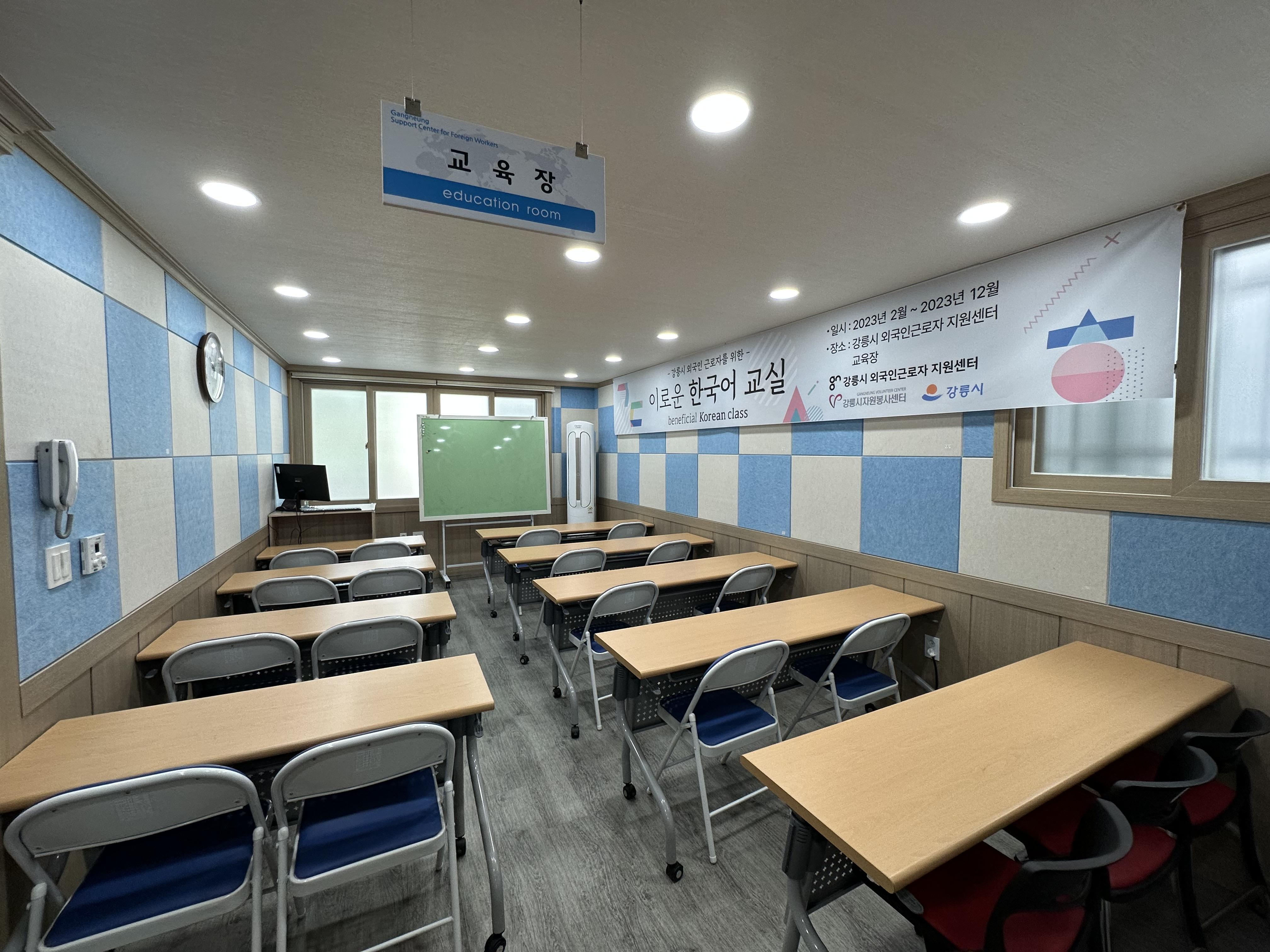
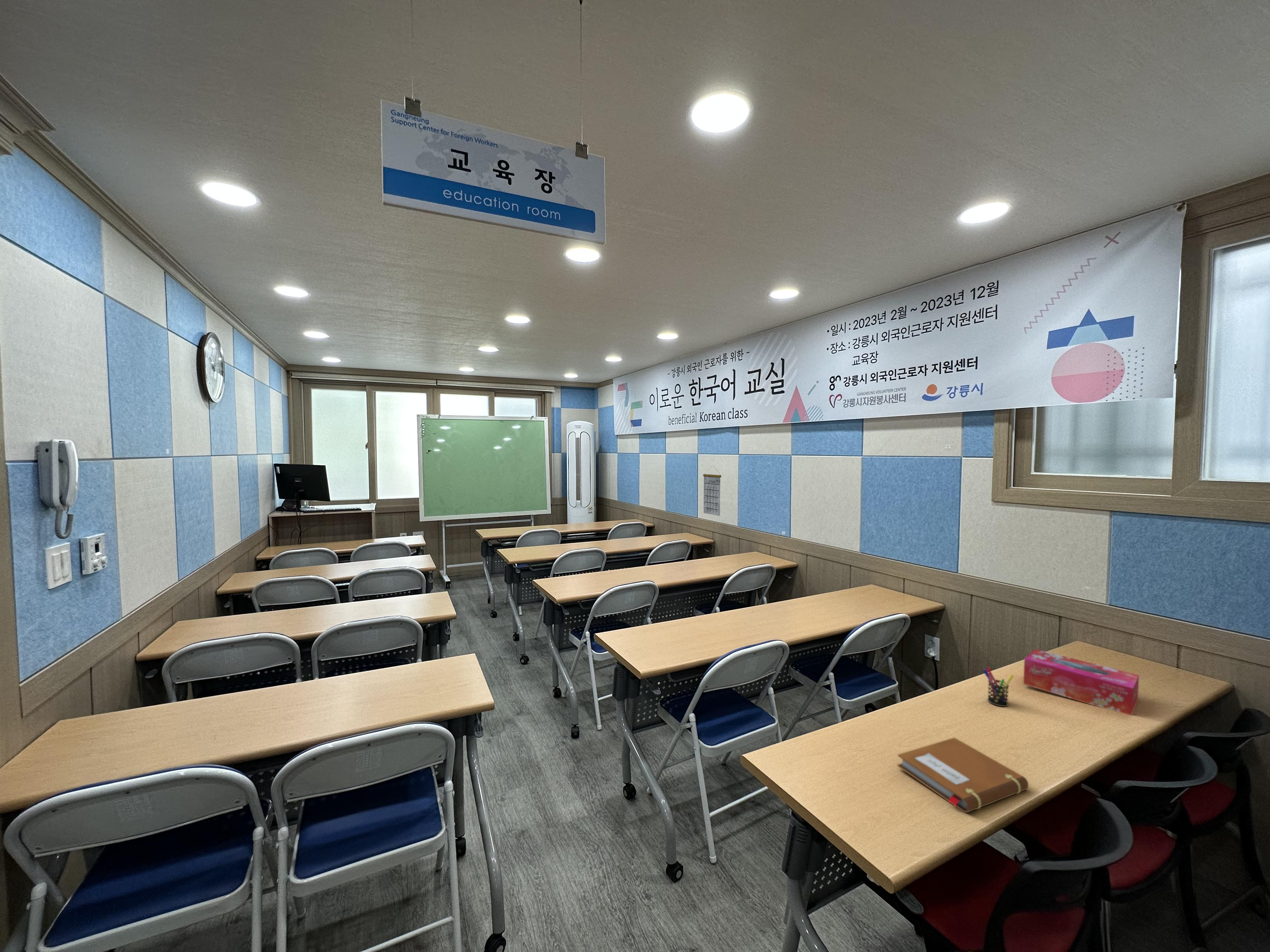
+ notebook [897,737,1029,813]
+ calendar [703,466,722,516]
+ pen holder [983,667,1014,707]
+ tissue box [1023,649,1139,716]
